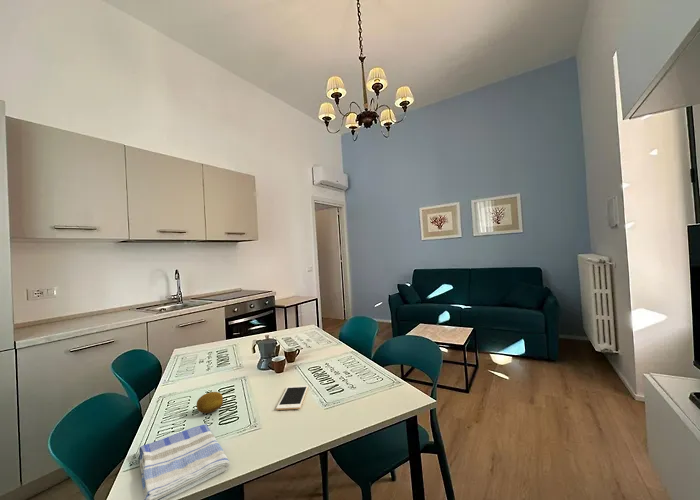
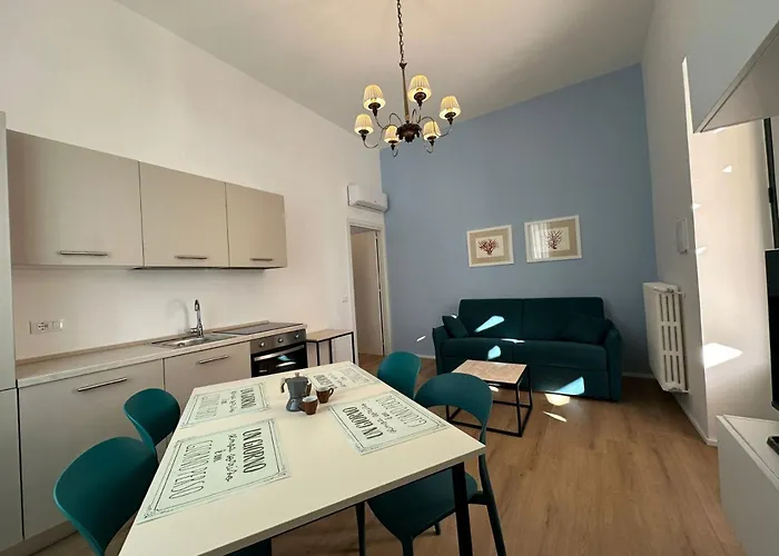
- cell phone [275,384,309,411]
- dish towel [138,423,231,500]
- fruit [196,391,224,414]
